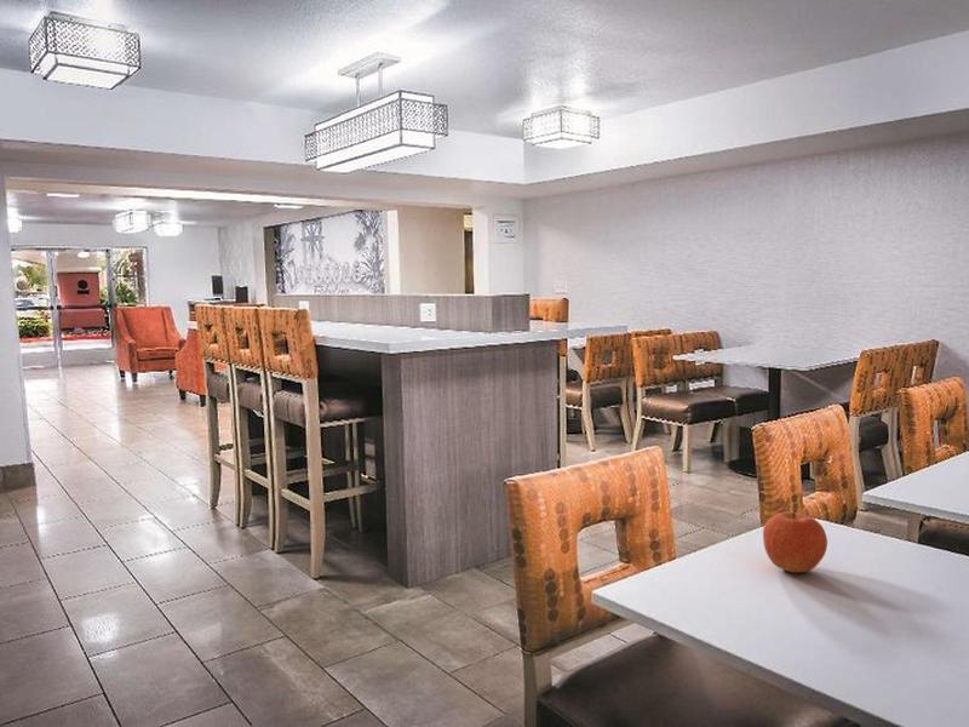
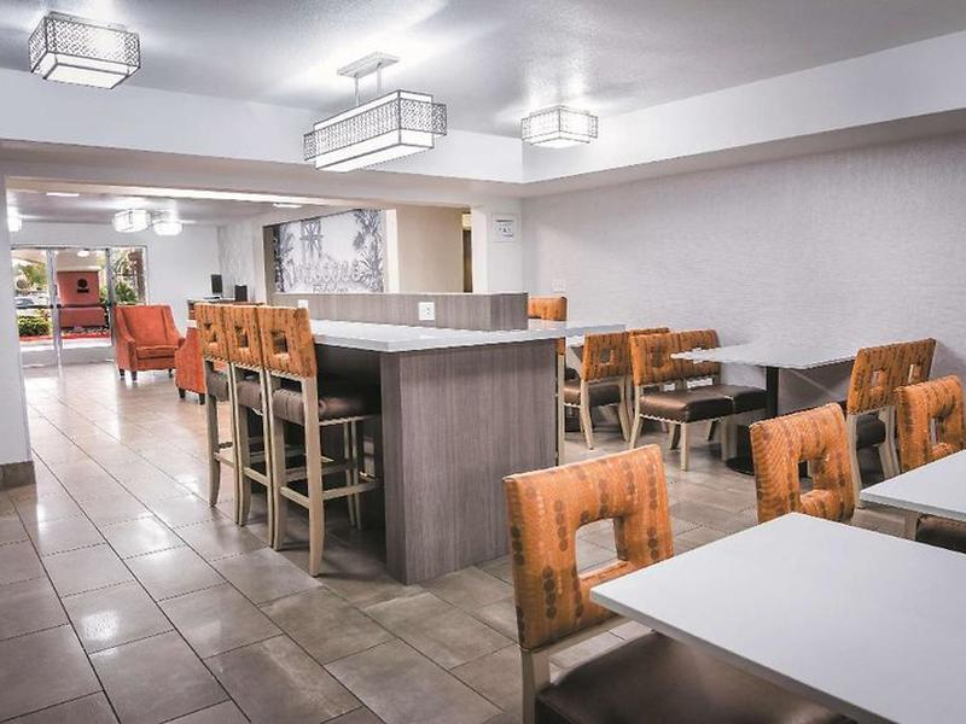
- fruit [762,510,828,573]
